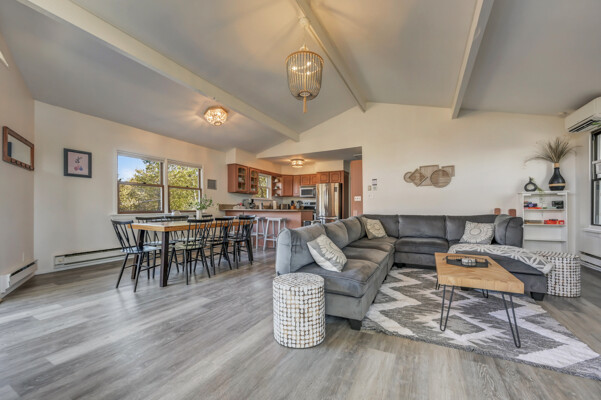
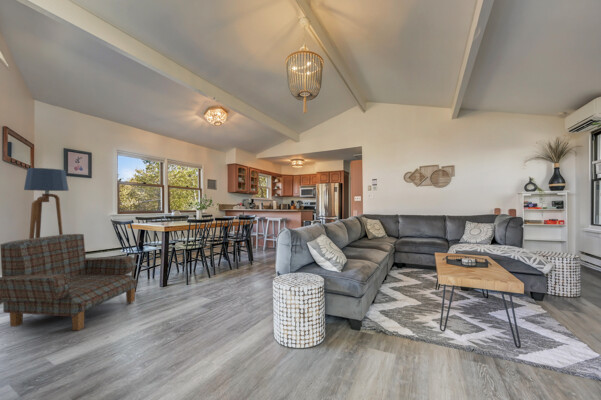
+ armchair [0,233,138,331]
+ floor lamp [23,167,70,239]
